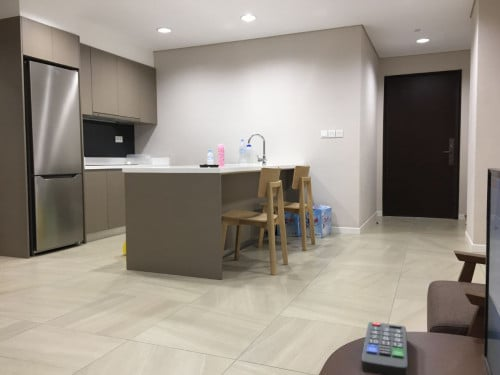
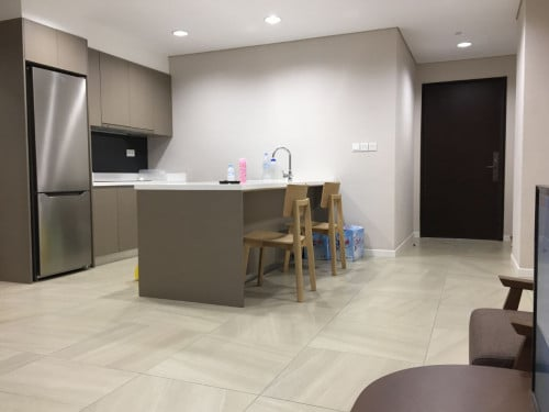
- remote control [360,321,409,375]
